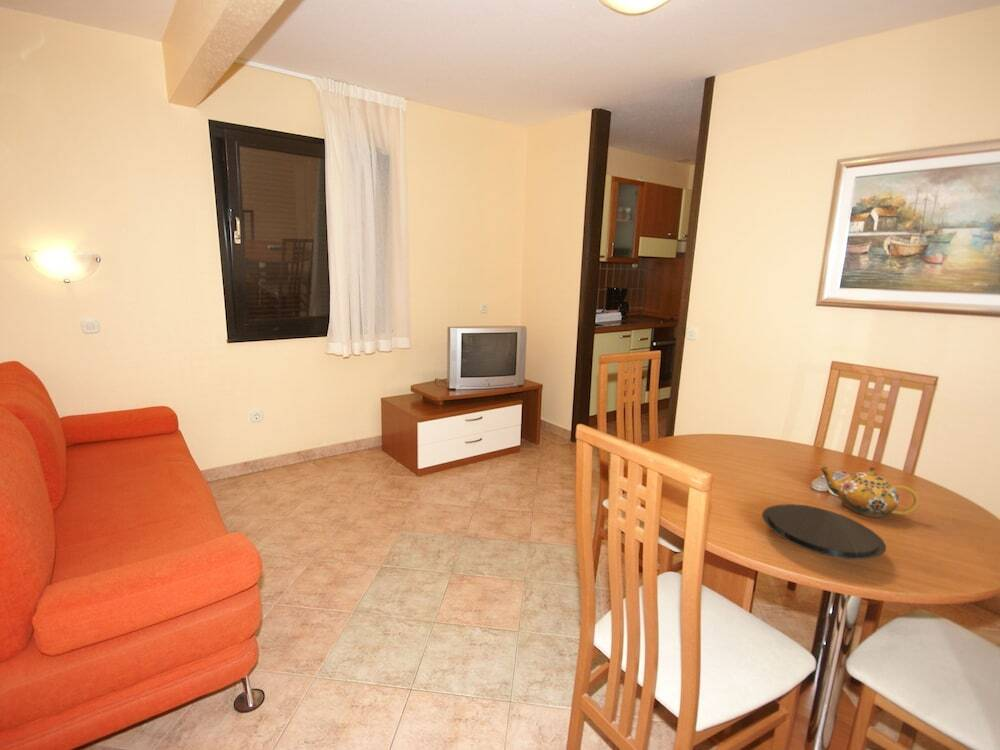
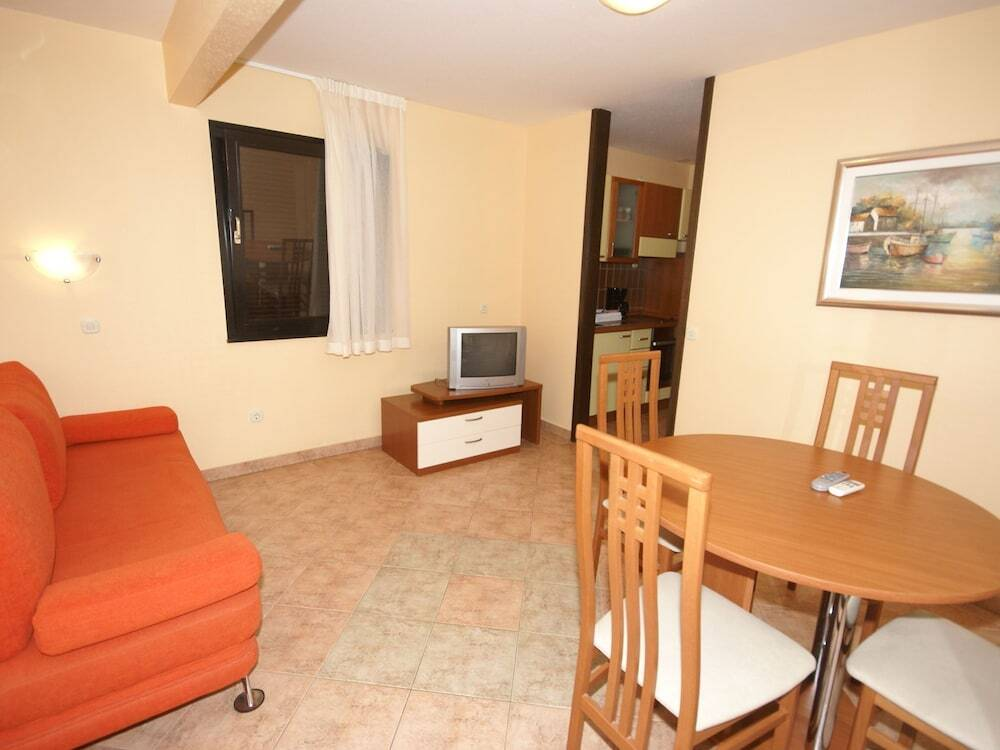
- plate [761,503,887,561]
- teapot [819,466,920,518]
